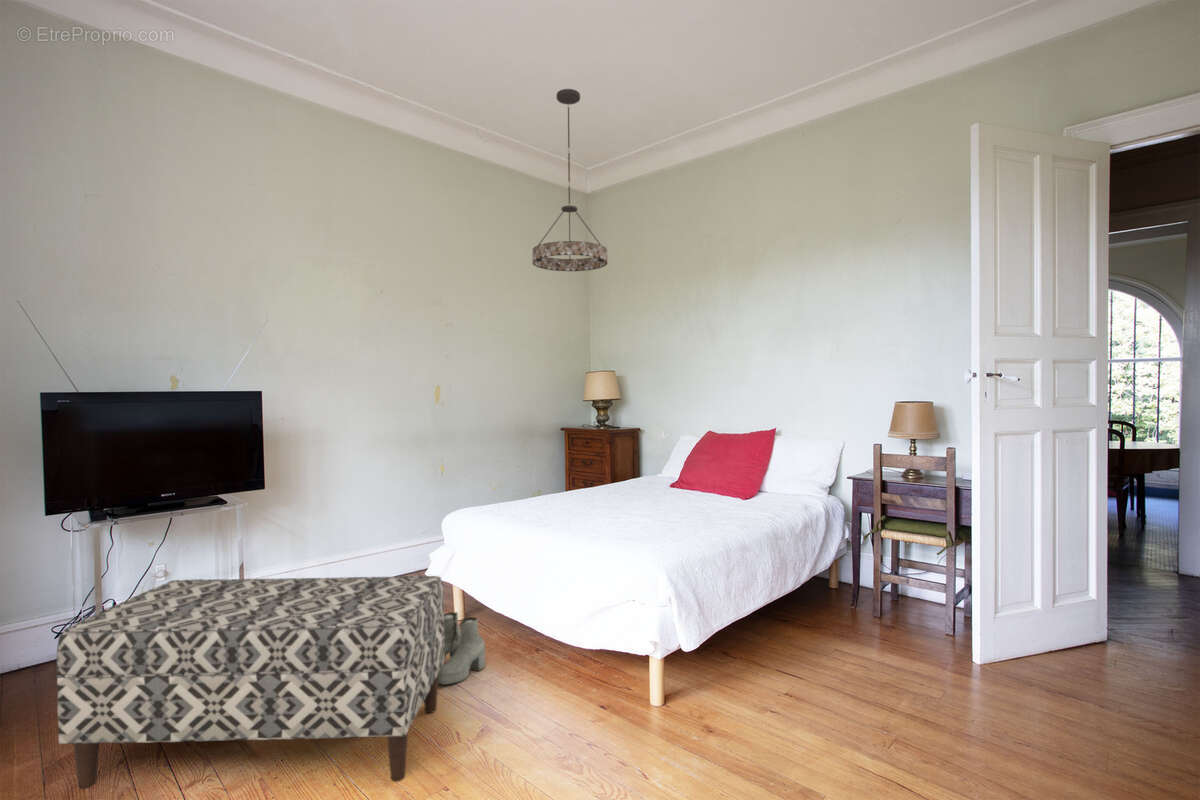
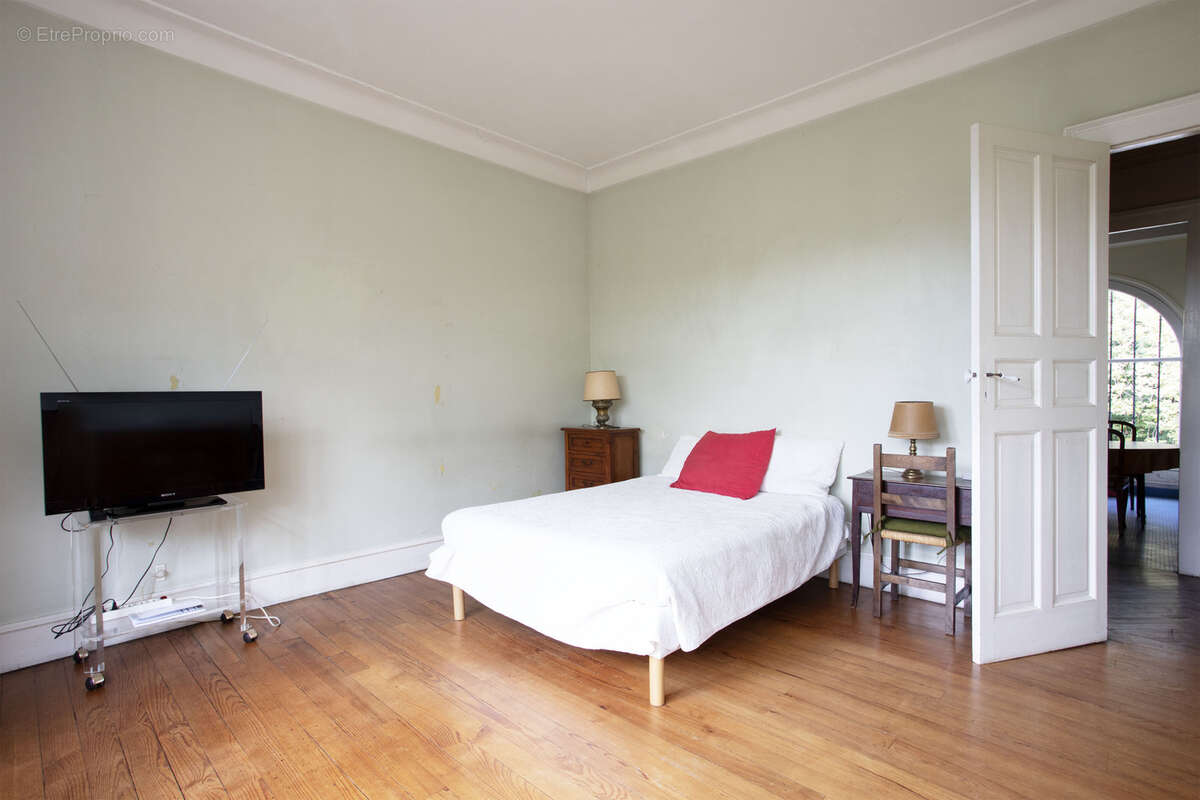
- bench [56,575,445,790]
- boots [438,611,486,686]
- chandelier [531,88,608,272]
